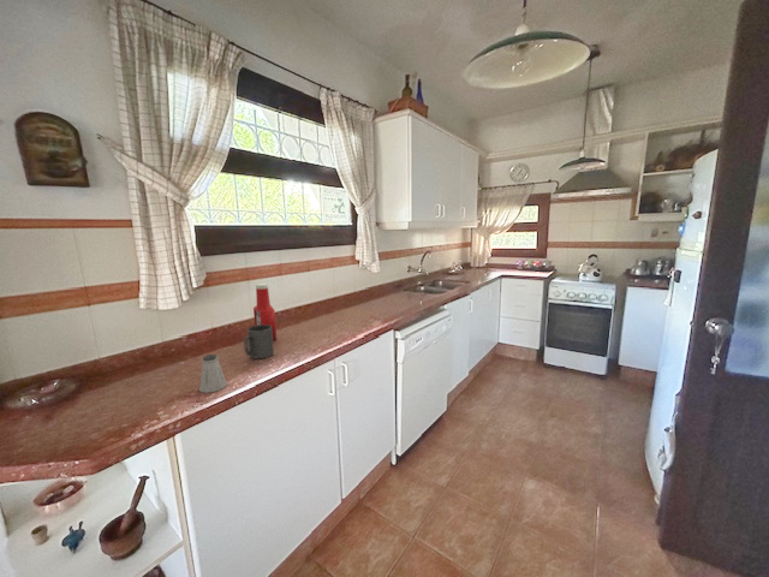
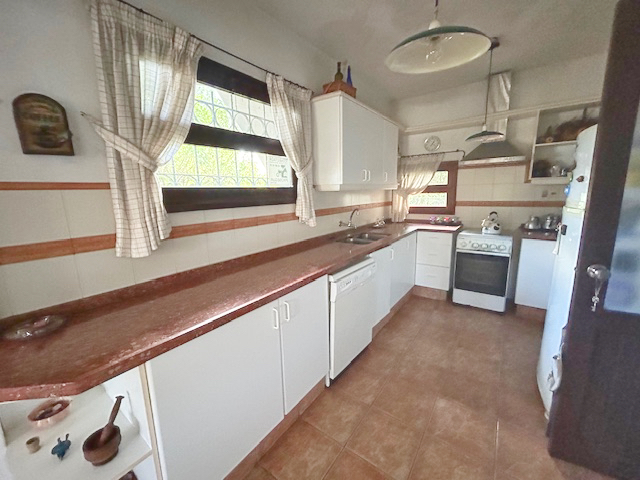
- mug [243,325,275,359]
- saltshaker [198,353,227,394]
- soap bottle [252,282,278,343]
